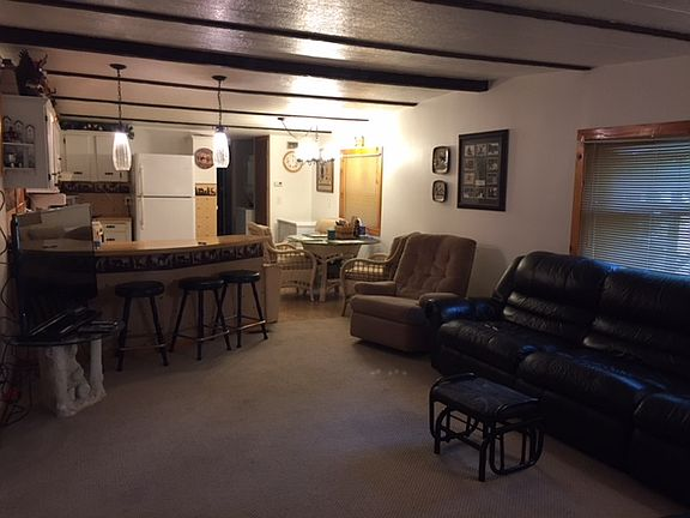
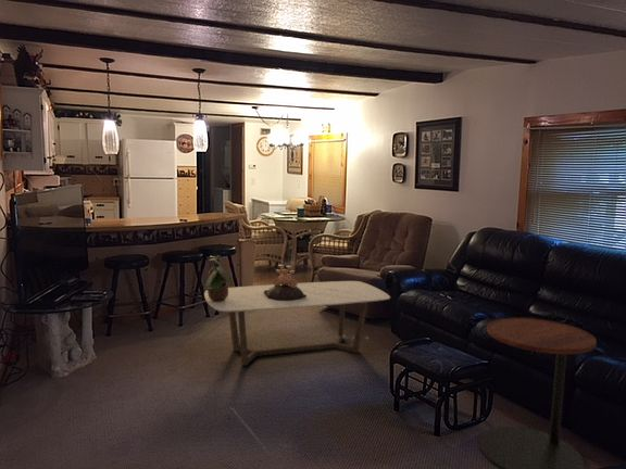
+ decorative bowl [263,264,306,301]
+ coffee table [203,280,391,367]
+ side table [478,317,598,469]
+ potted plant [204,254,233,302]
